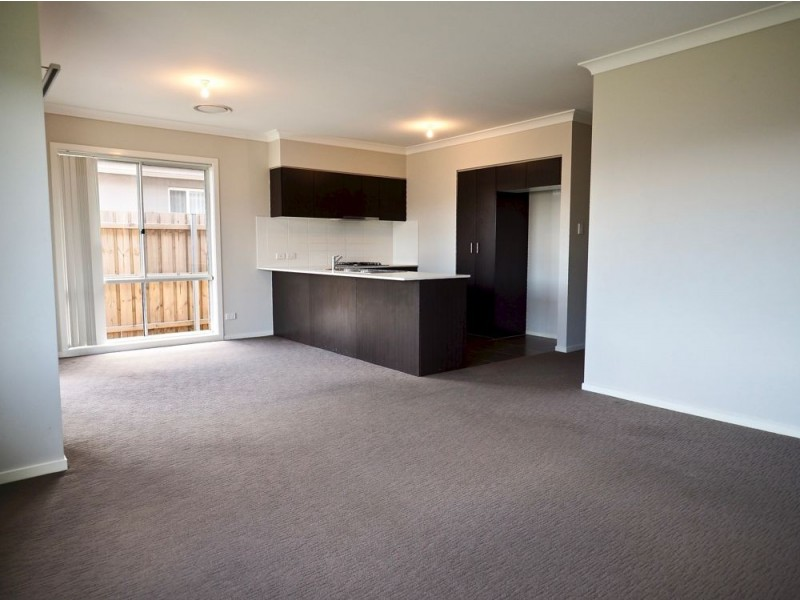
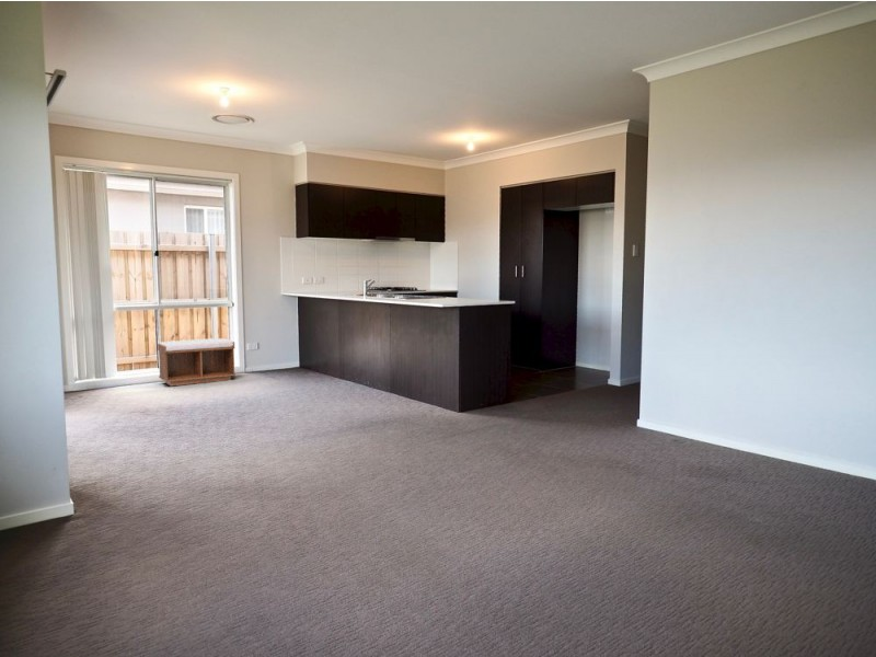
+ bench [157,337,237,387]
